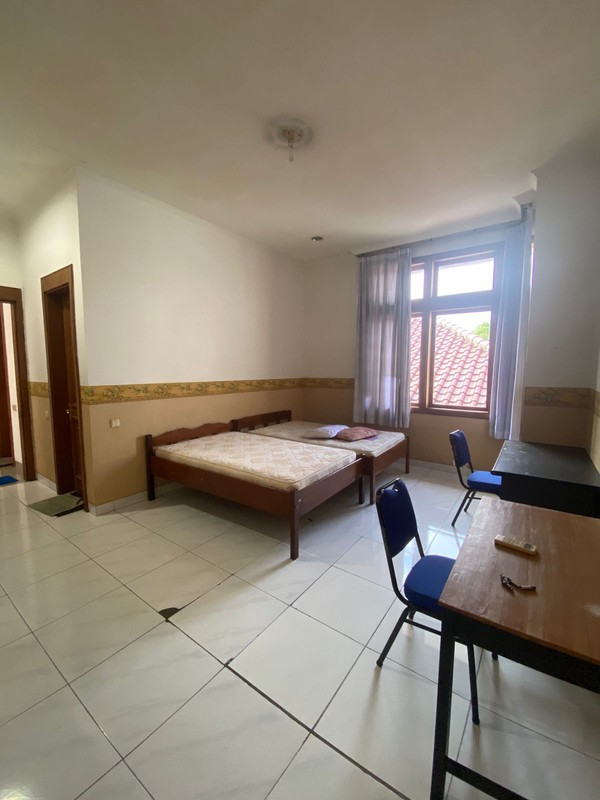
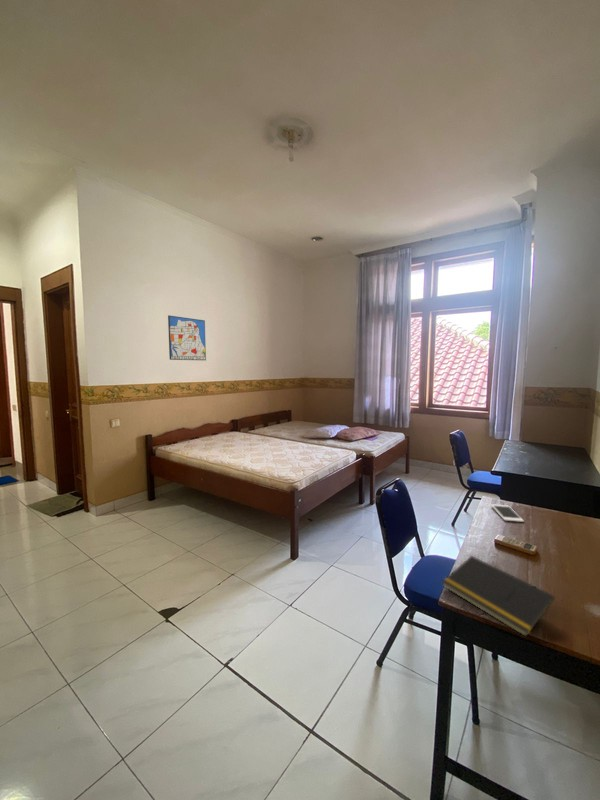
+ cell phone [490,503,525,523]
+ notepad [441,554,555,638]
+ wall art [167,314,207,361]
